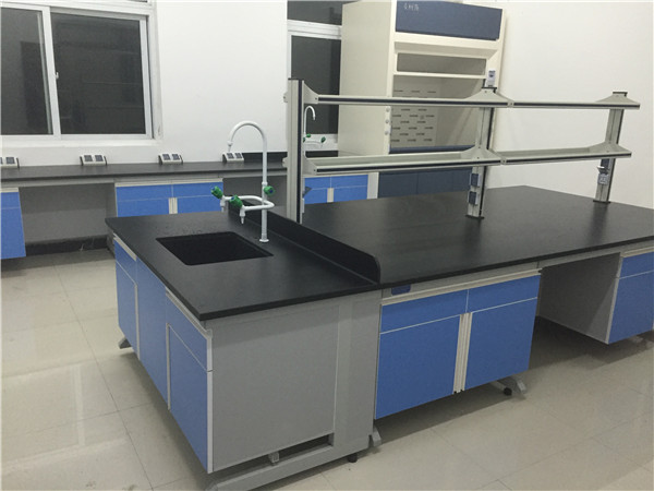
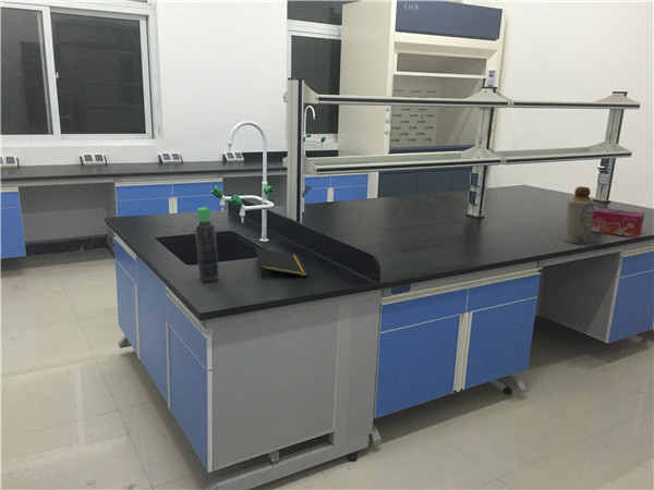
+ notepad [255,247,308,279]
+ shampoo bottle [194,206,220,282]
+ bottle [564,186,595,245]
+ tissue box [591,206,645,238]
